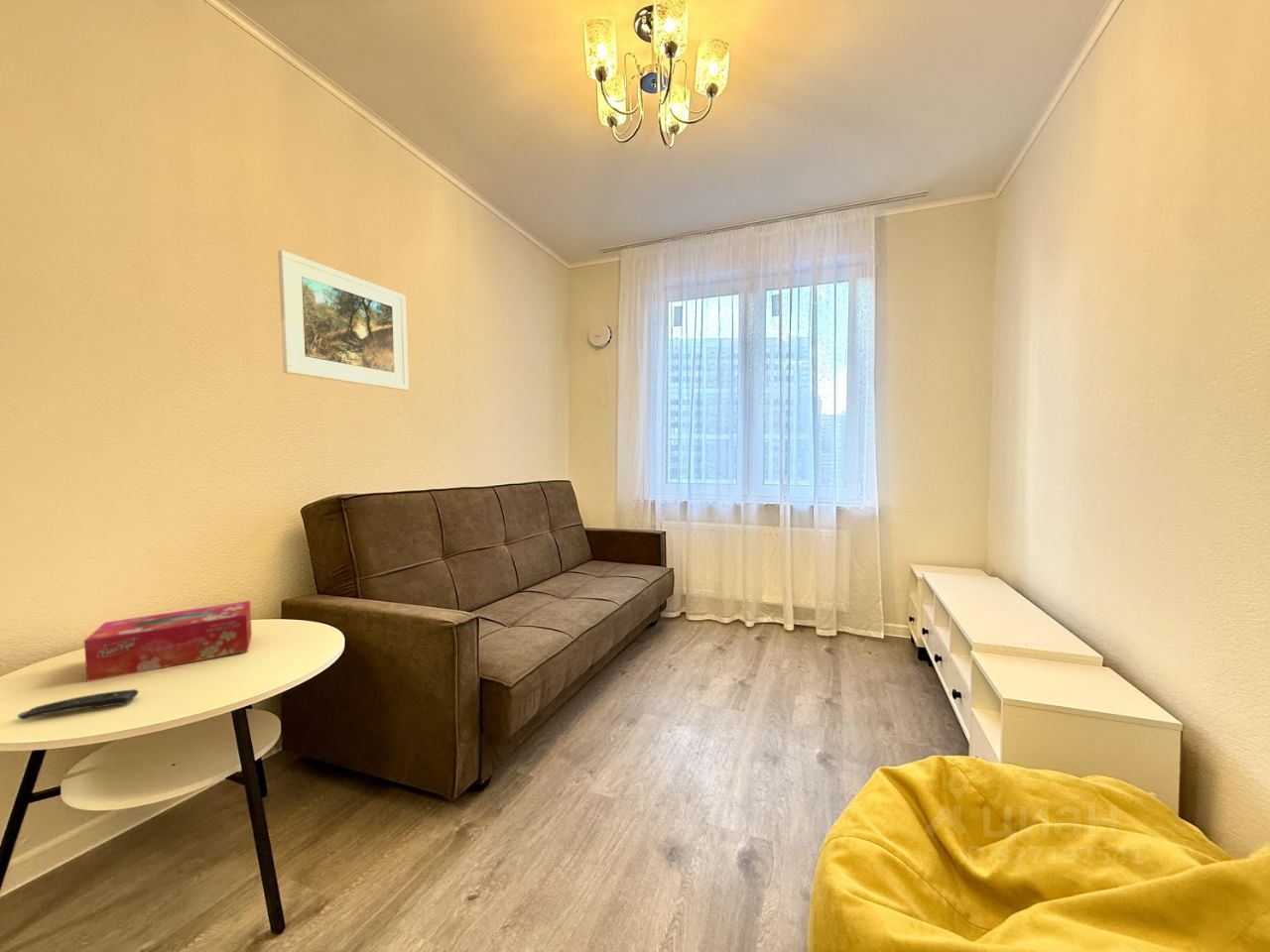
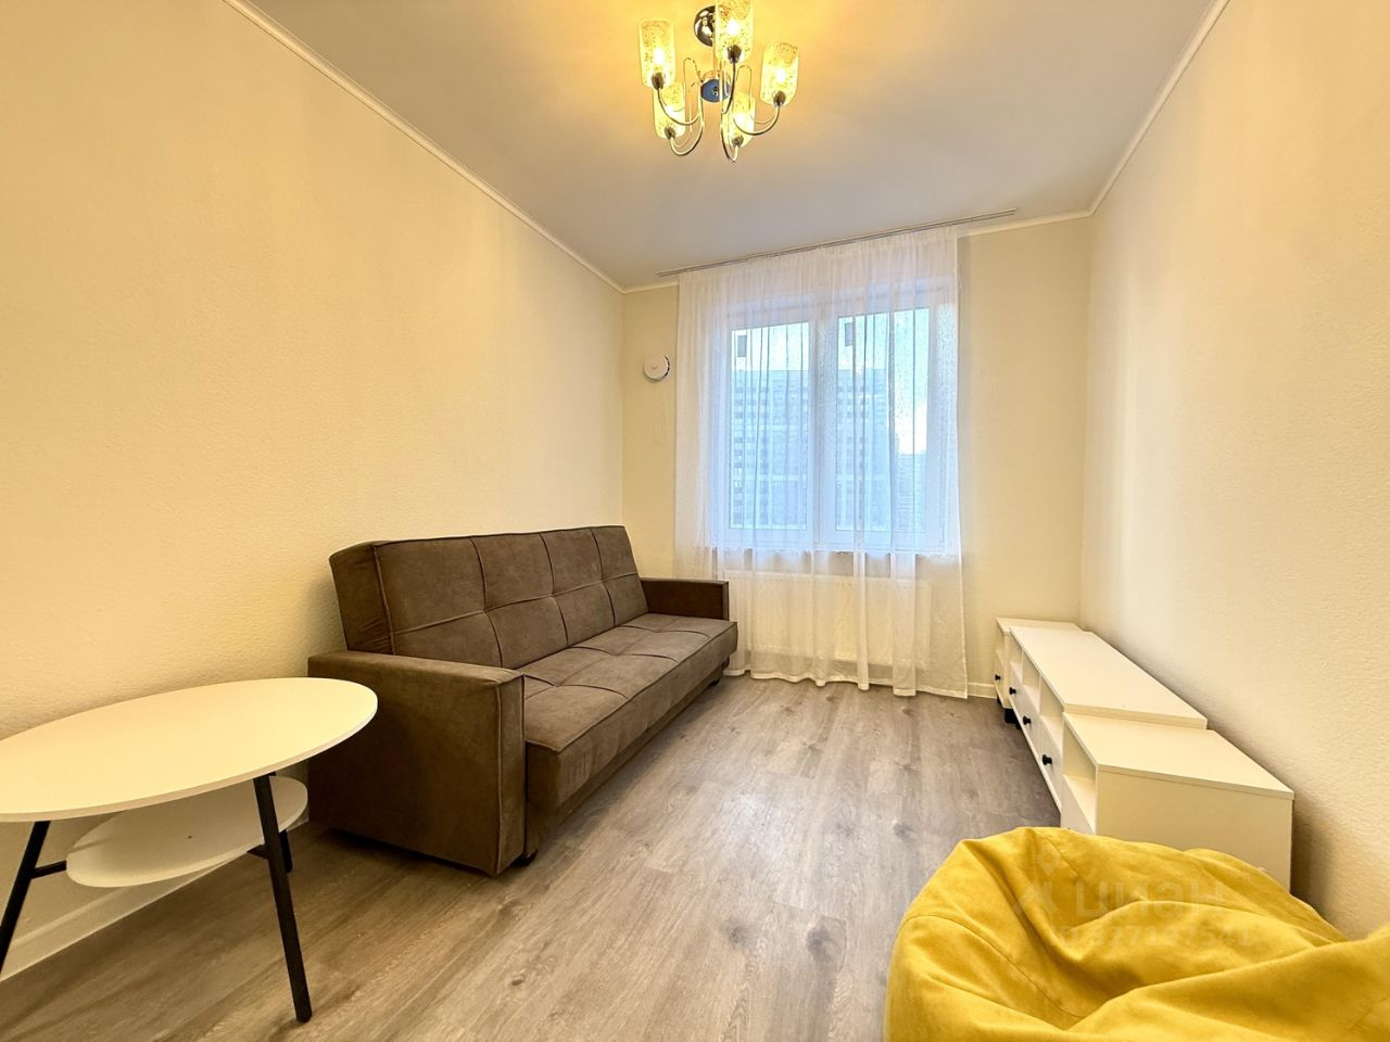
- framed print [277,249,410,392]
- remote control [17,688,139,720]
- tissue box [83,600,253,682]
